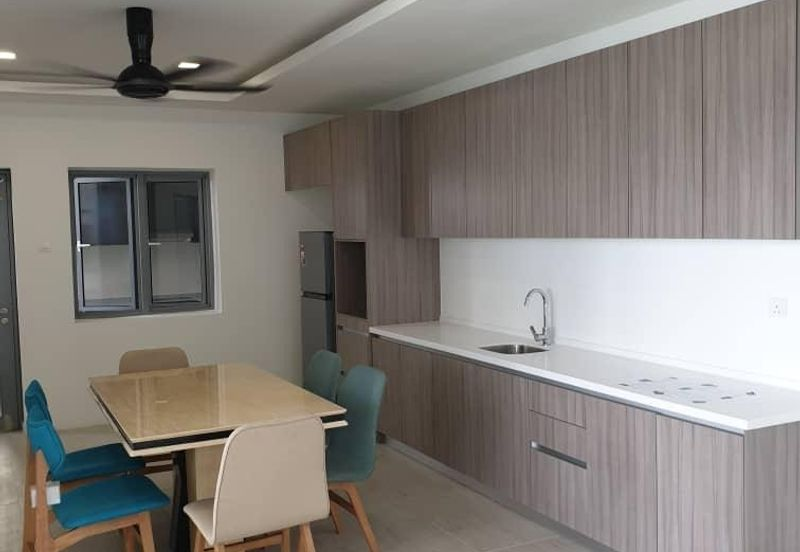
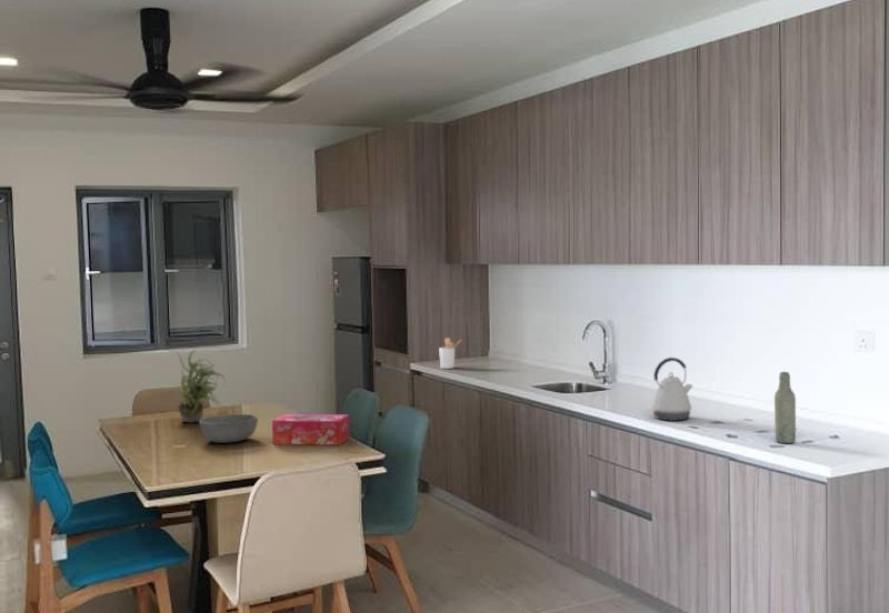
+ bottle [773,371,797,444]
+ potted plant [168,349,227,423]
+ tissue box [271,413,350,446]
+ utensil holder [438,336,465,370]
+ kettle [650,356,695,422]
+ bowl [199,413,259,444]
